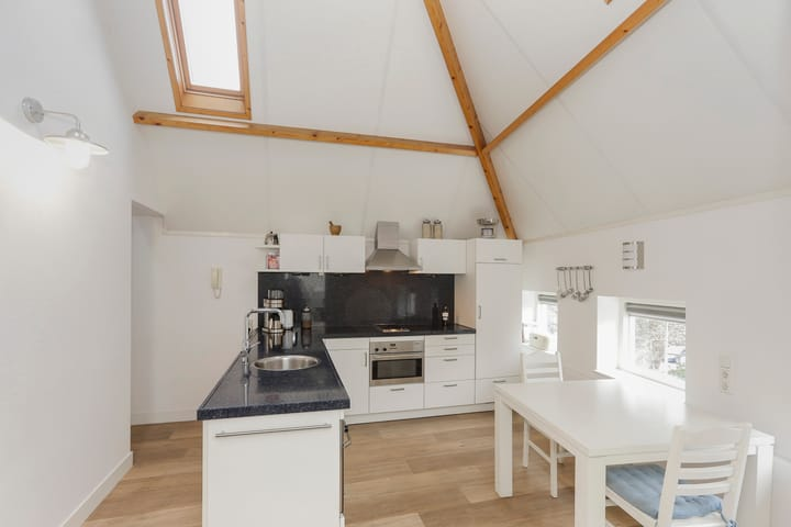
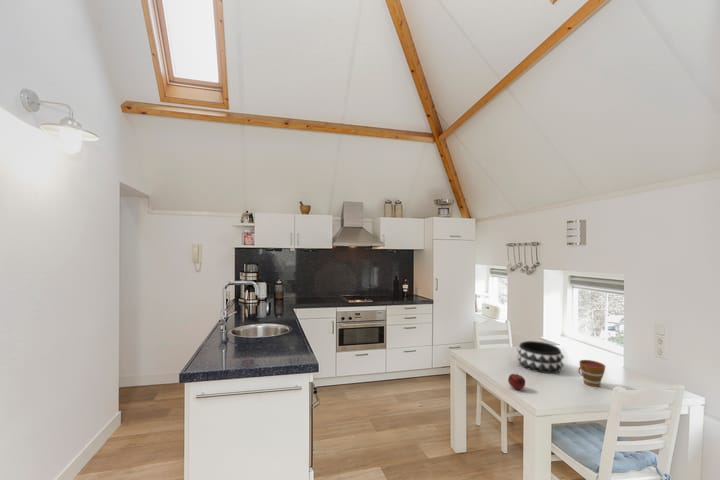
+ fruit [507,372,526,390]
+ cup [577,359,606,388]
+ decorative bowl [516,340,565,374]
